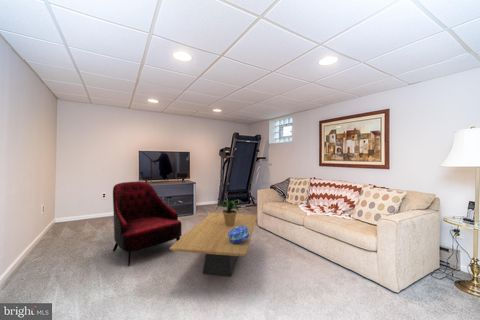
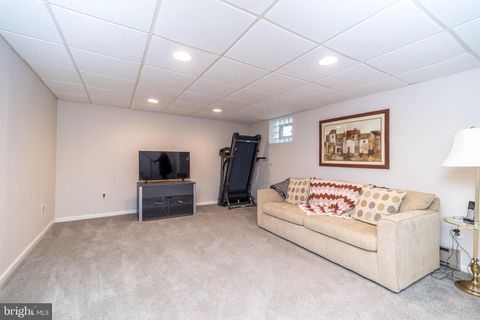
- coffee table [169,212,258,277]
- armchair [112,180,183,267]
- decorative box [228,226,249,243]
- potted plant [215,198,244,226]
